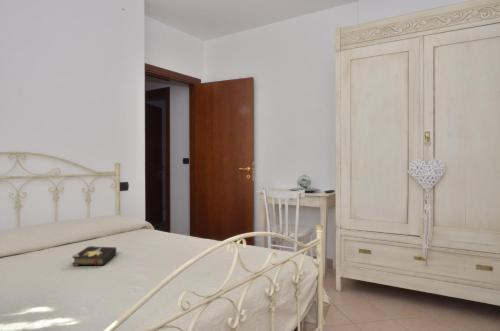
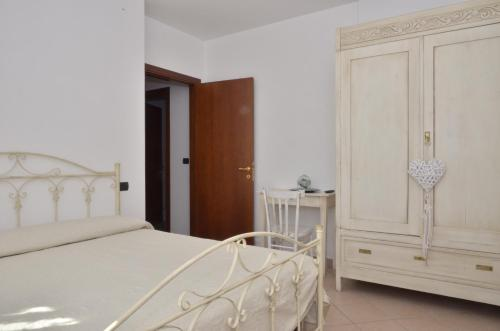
- hardback book [71,245,117,267]
